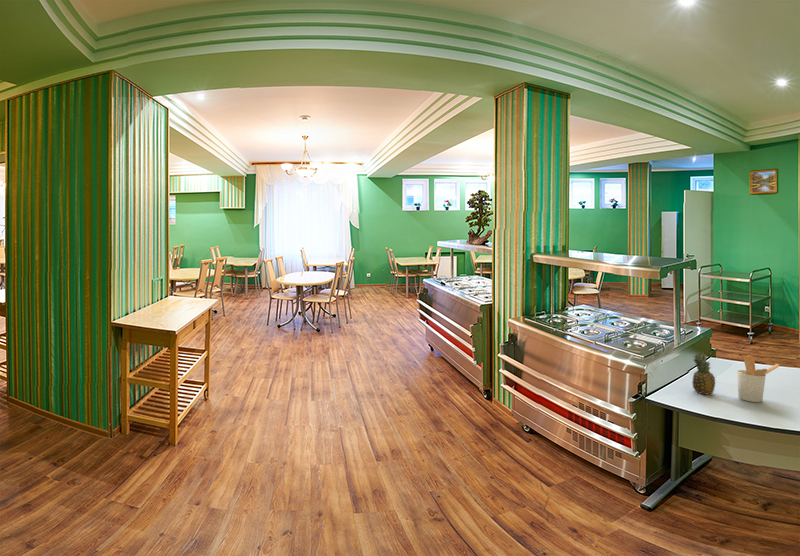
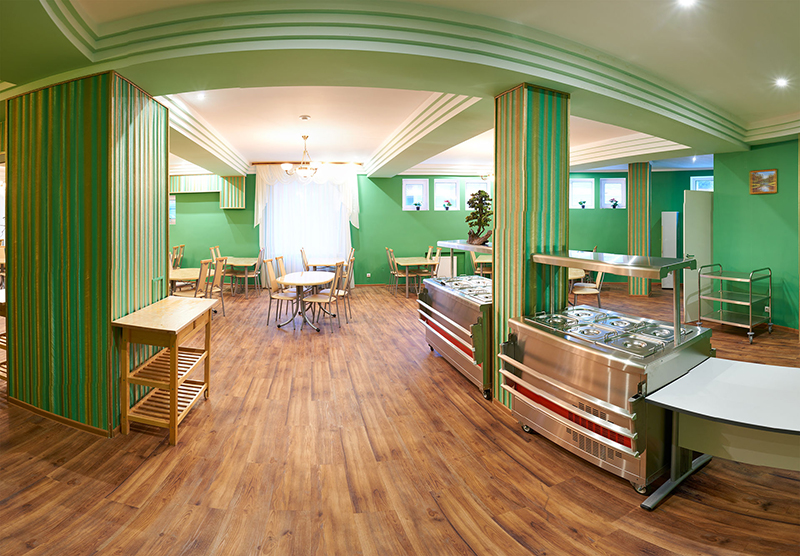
- utensil holder [736,357,781,403]
- fruit [691,351,717,396]
